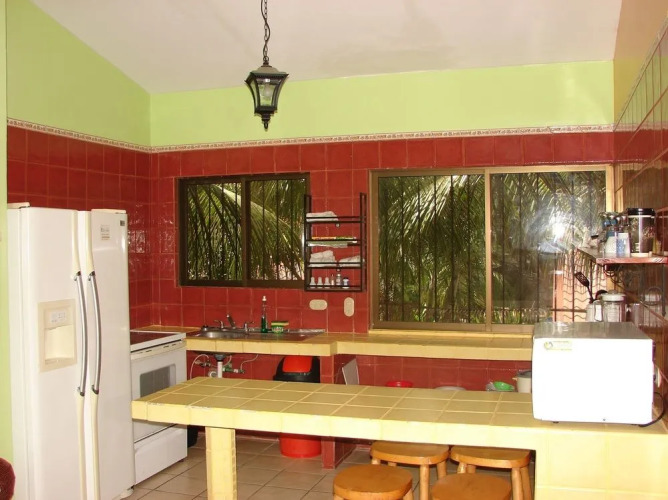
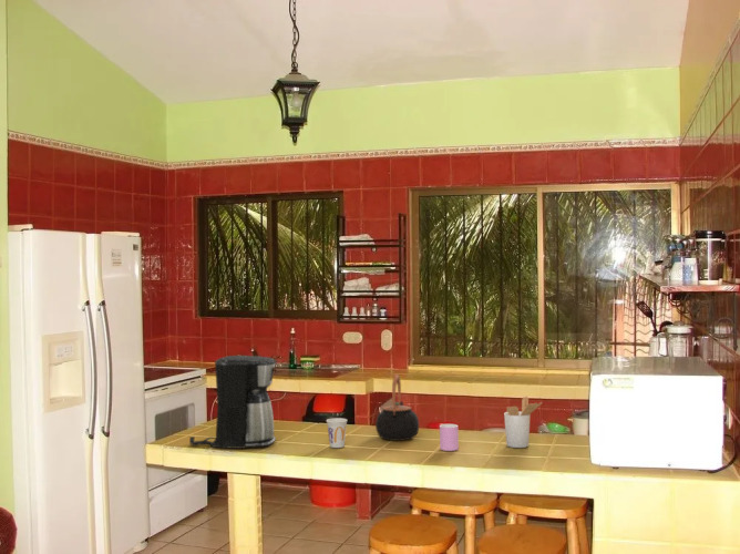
+ cup [326,417,348,449]
+ coffee maker [188,355,278,450]
+ cup [439,423,460,452]
+ teapot [374,373,420,442]
+ utensil holder [503,396,544,449]
